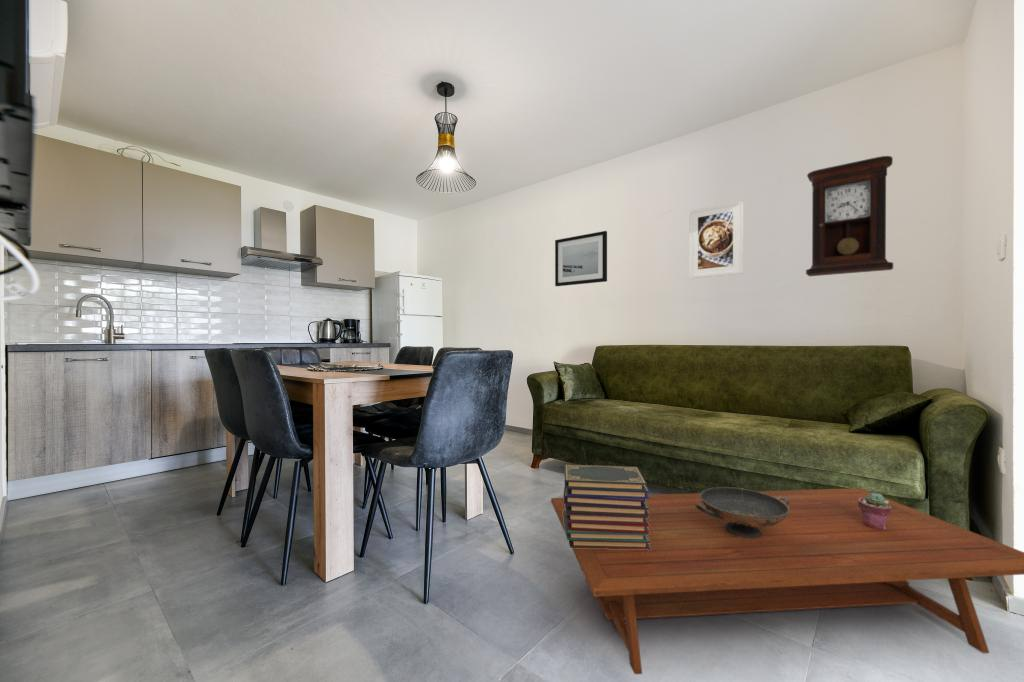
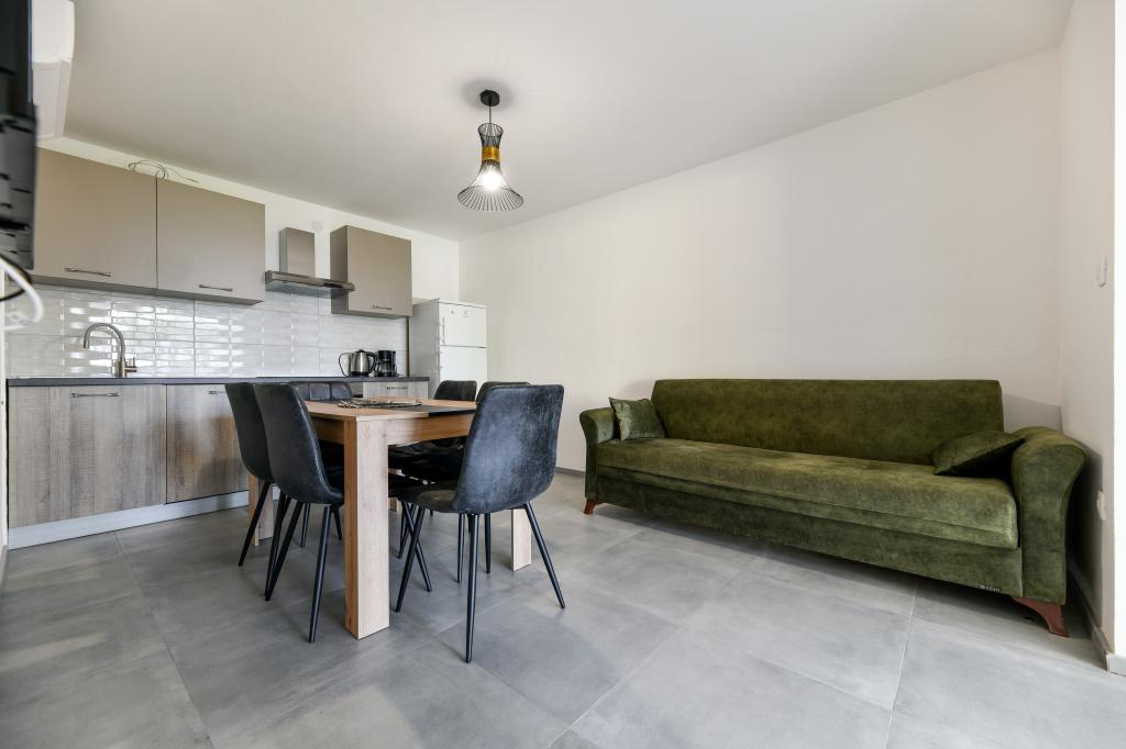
- wall art [554,230,608,287]
- coffee table [550,487,1024,675]
- book stack [562,463,651,550]
- potted succulent [858,492,891,530]
- pendulum clock [805,155,894,277]
- decorative bowl [696,486,790,539]
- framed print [688,200,744,279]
